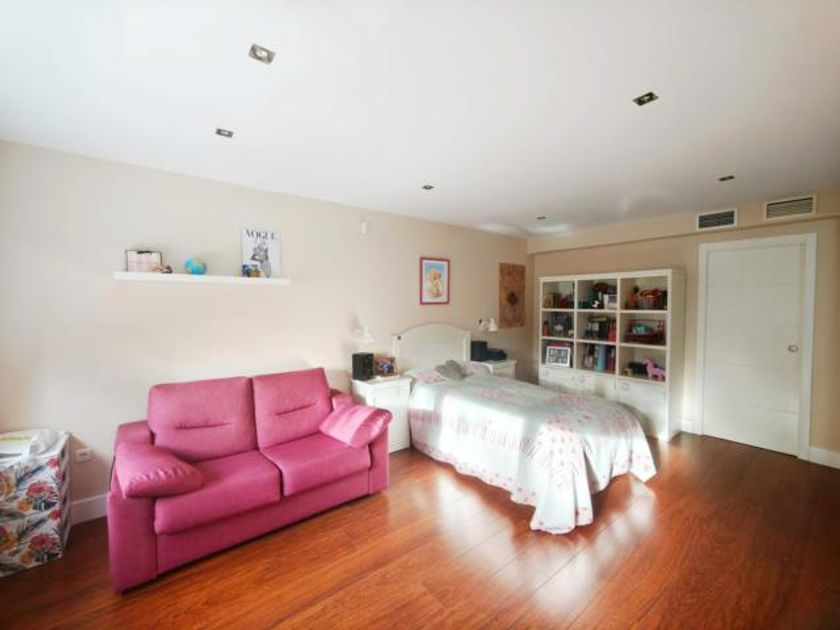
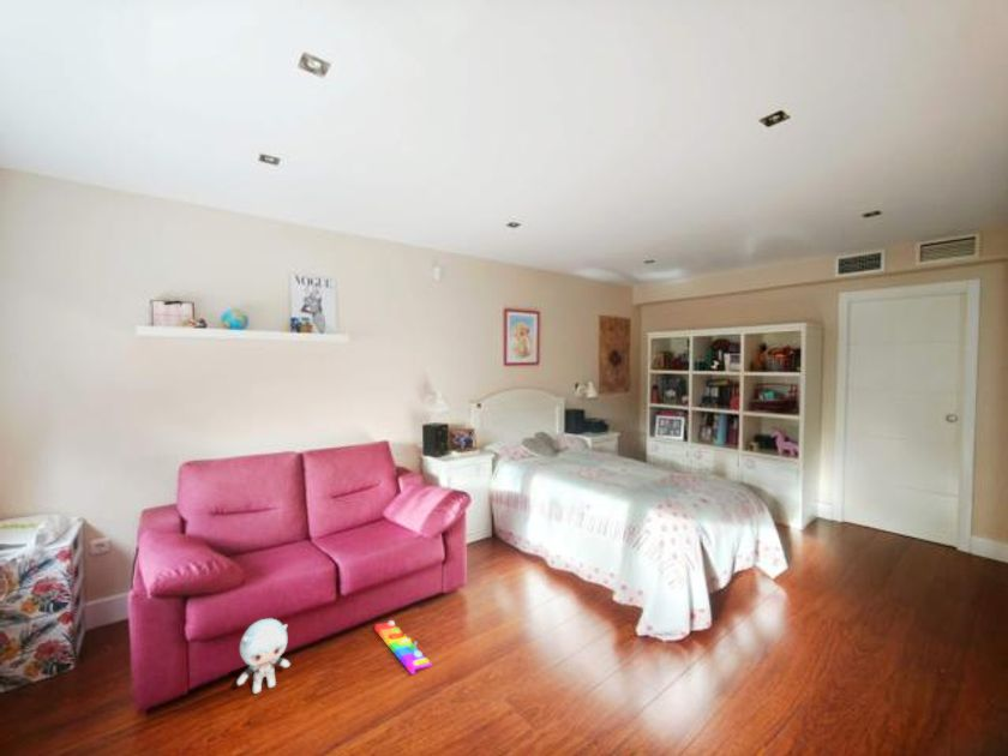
+ plush toy [236,617,292,695]
+ knob puzzle [373,619,433,676]
